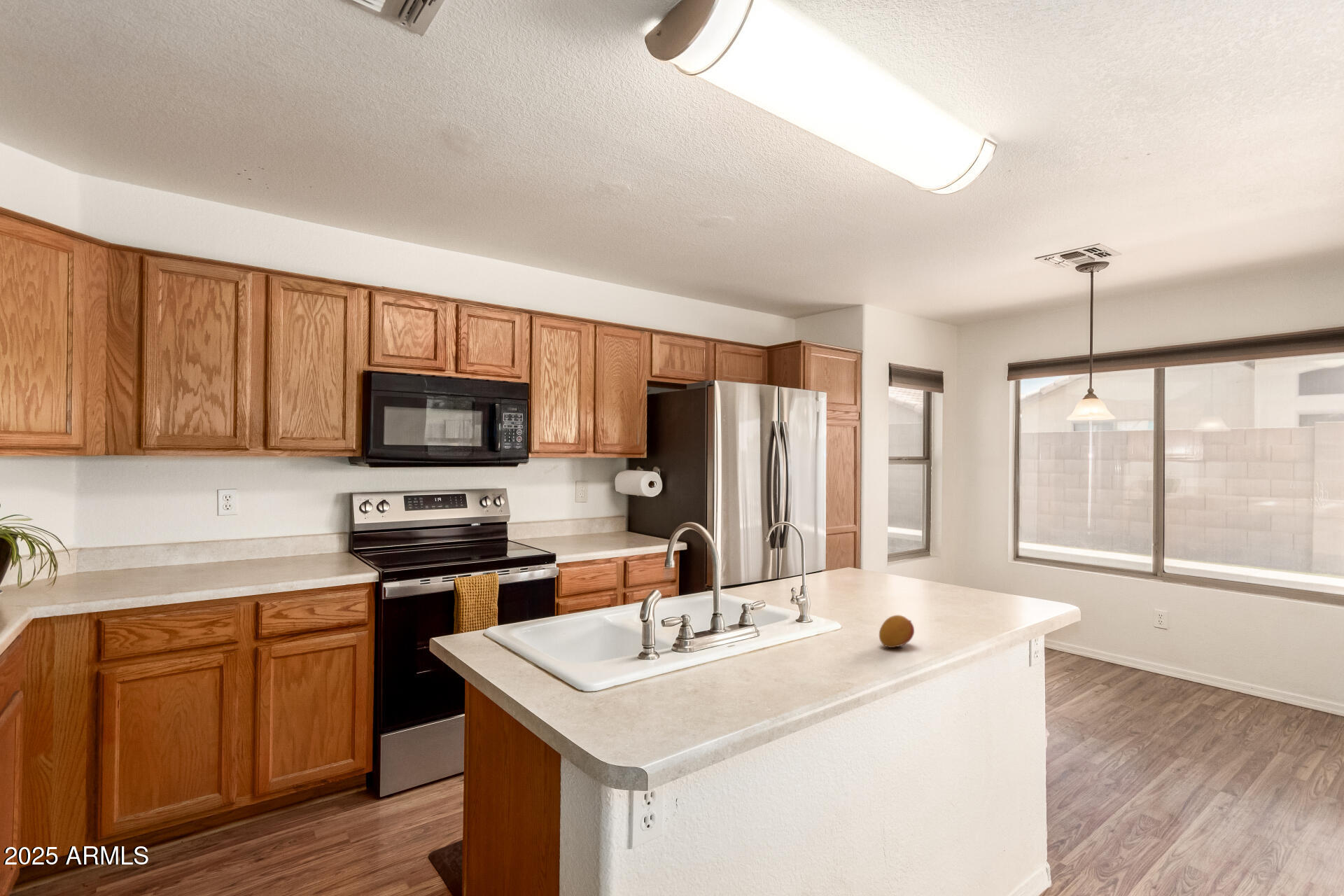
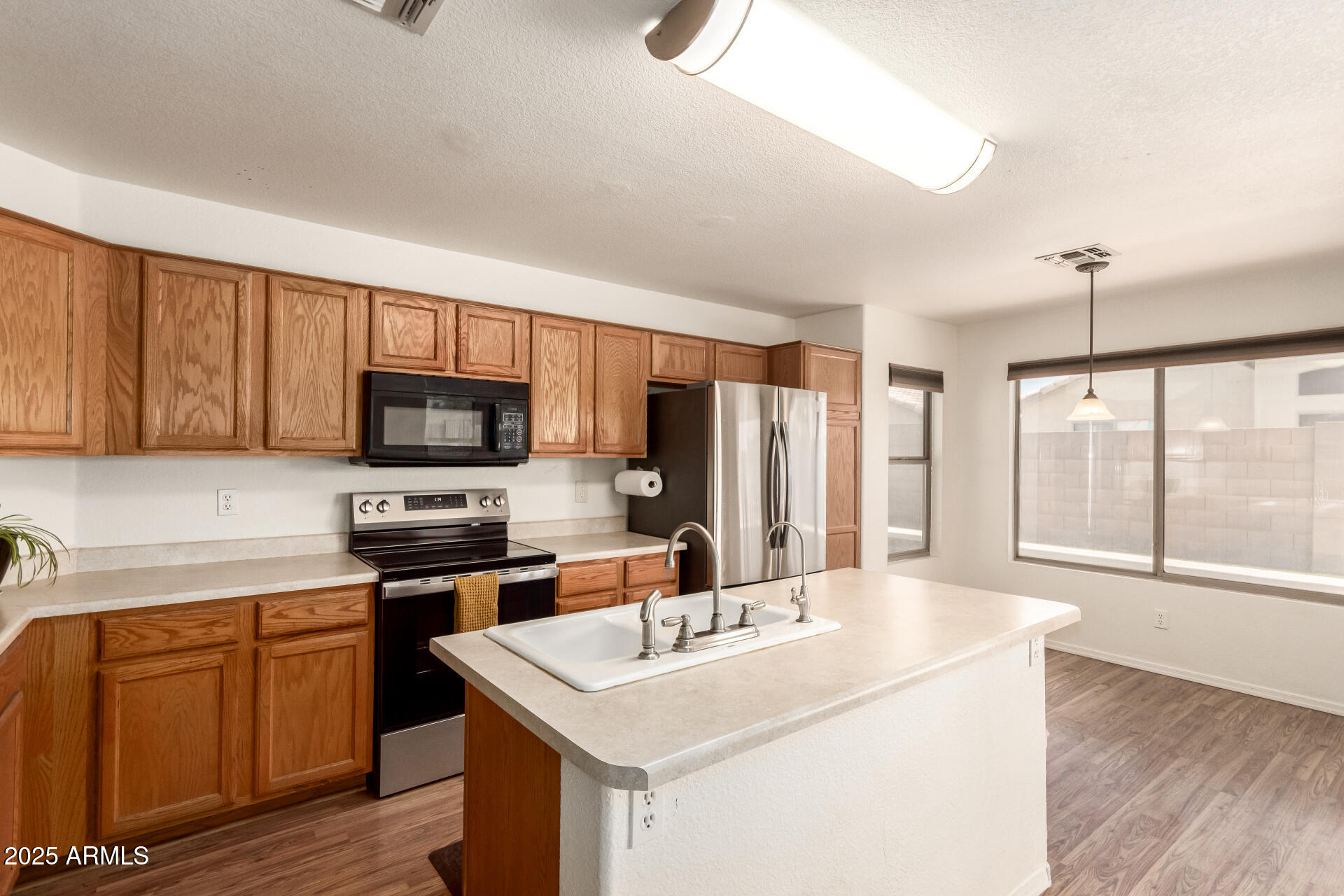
- fruit [879,615,915,648]
